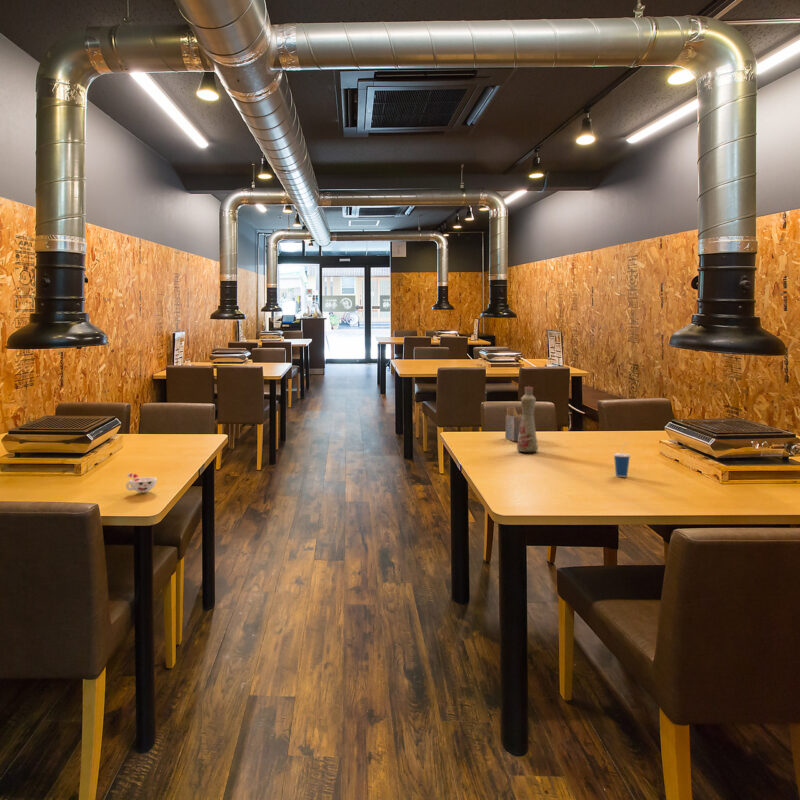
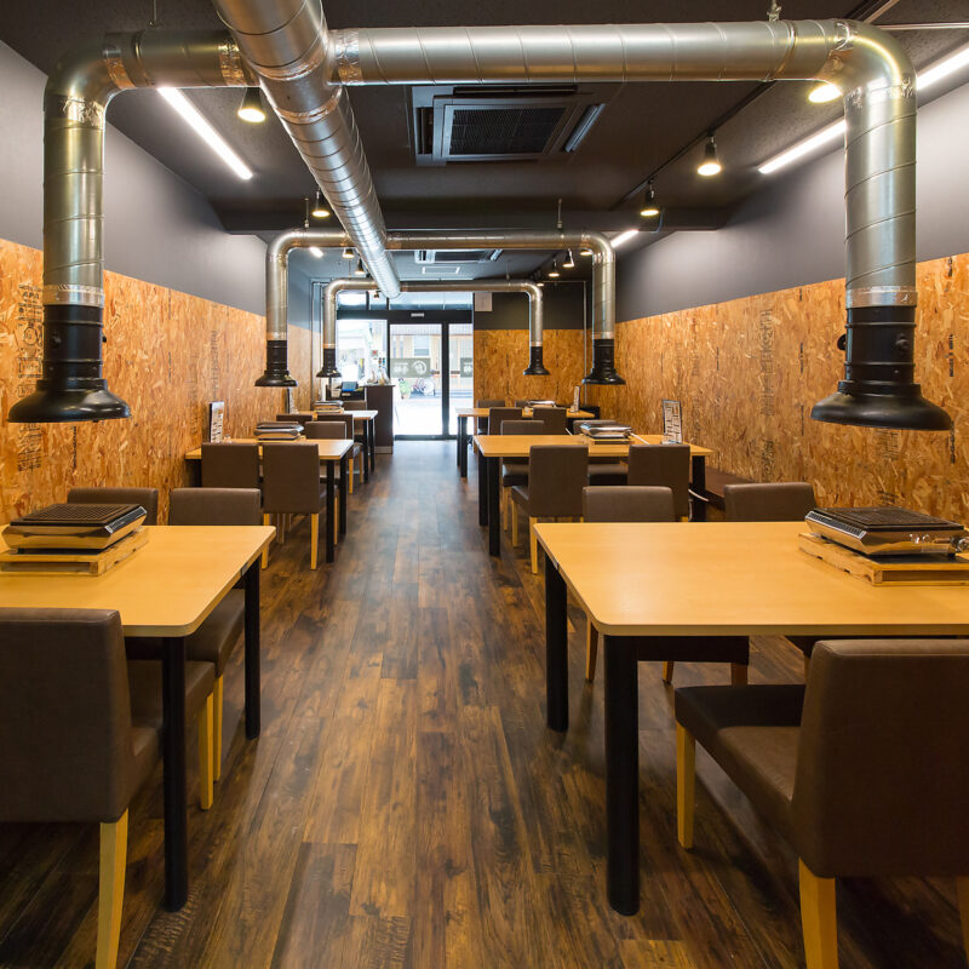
- bottle [516,385,539,453]
- napkin holder [504,406,523,442]
- cup [612,441,632,478]
- cup [125,472,158,493]
